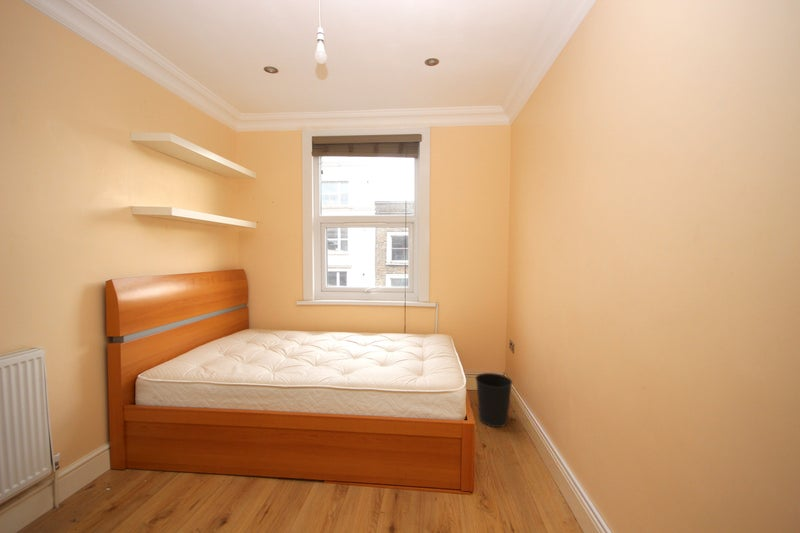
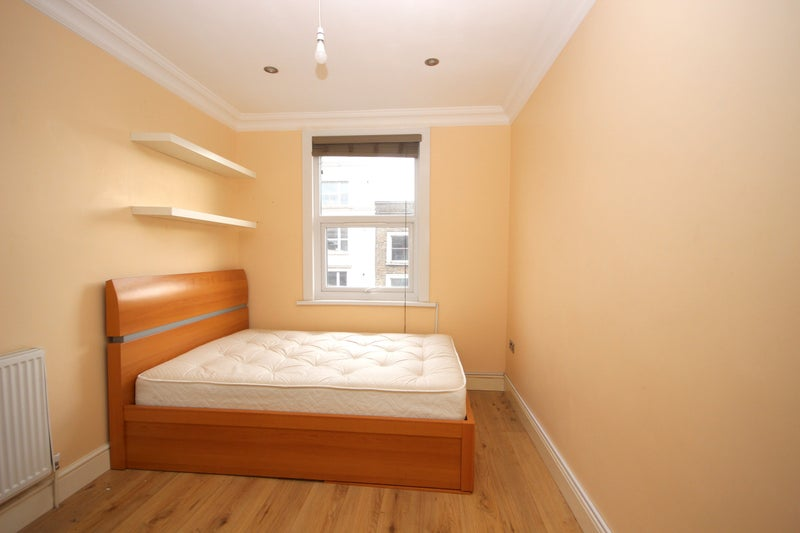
- wastebasket [474,372,513,428]
